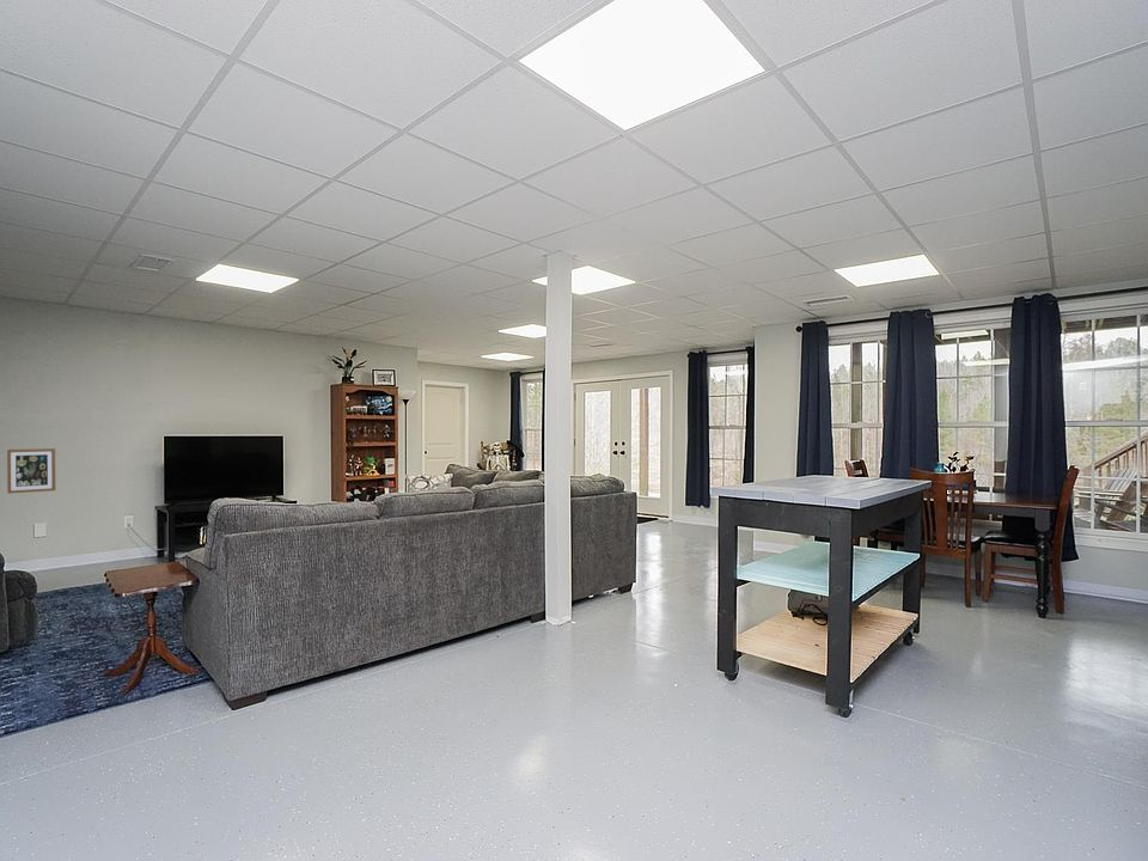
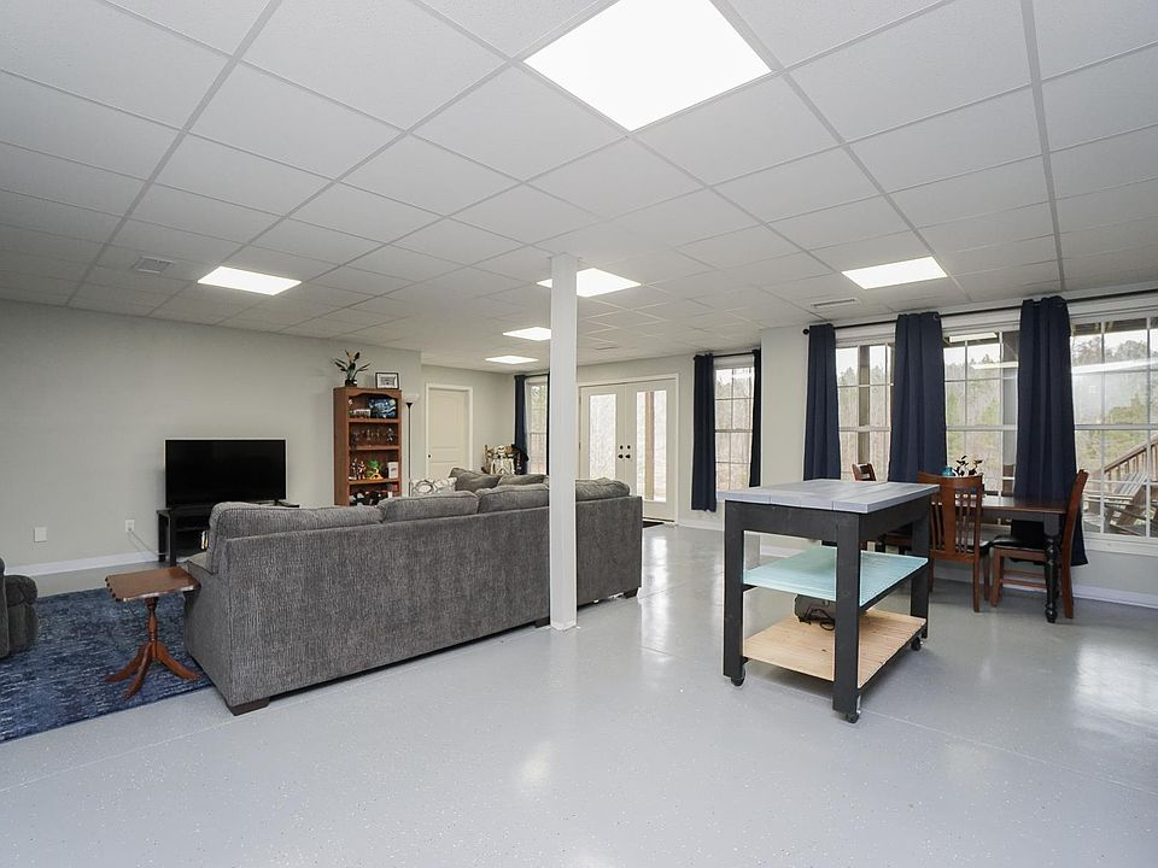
- wall art [6,447,56,494]
